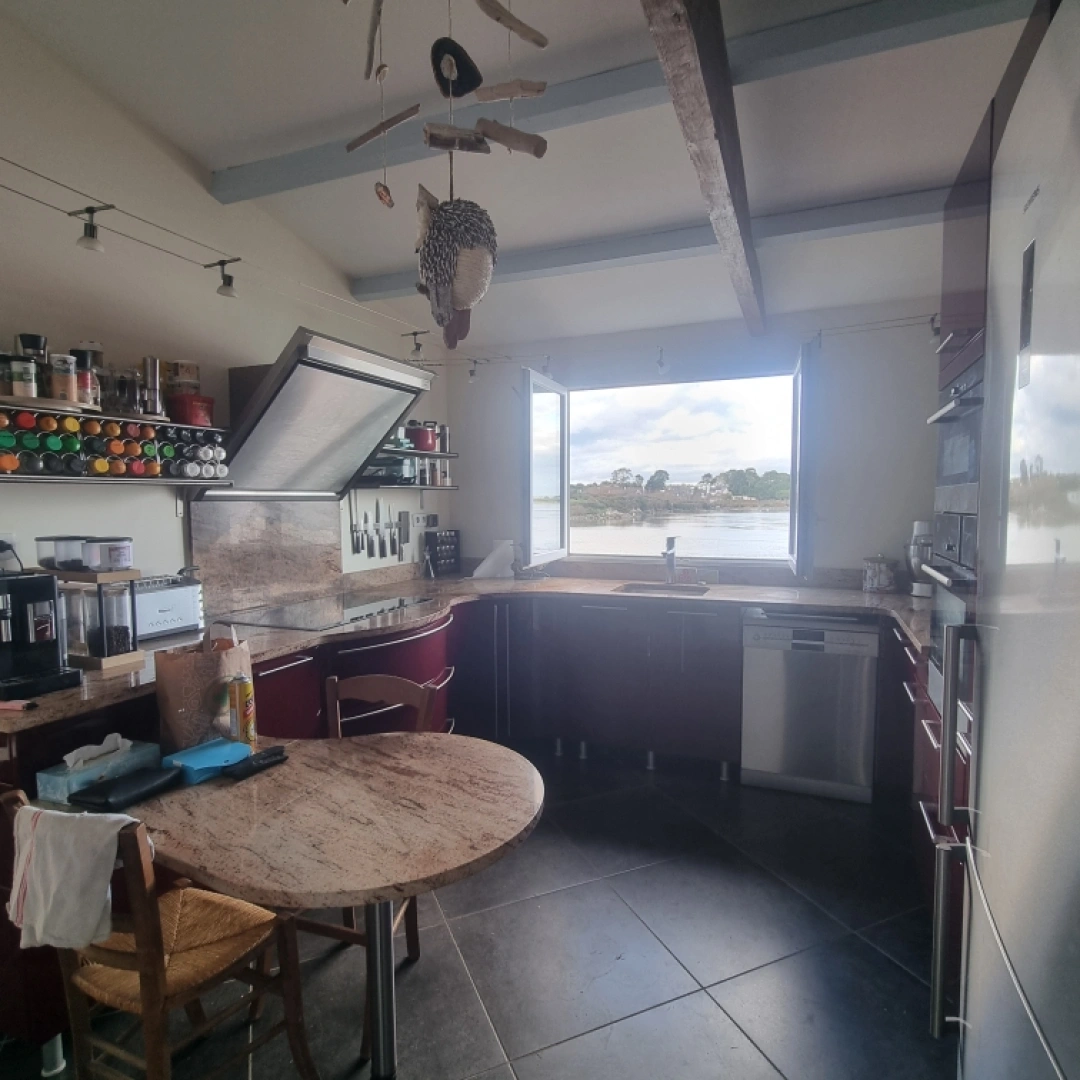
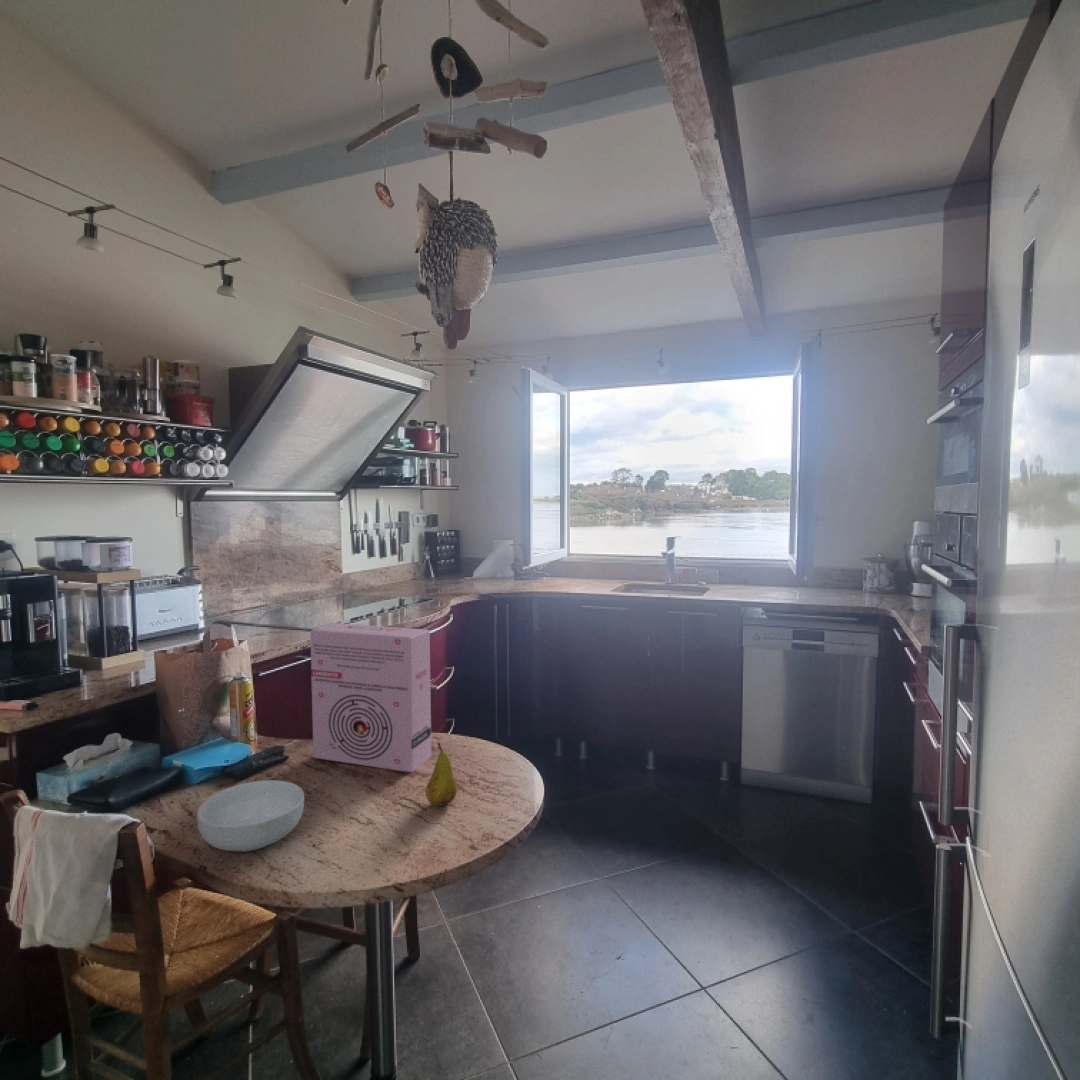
+ fruit [425,742,458,807]
+ cereal box [309,622,432,773]
+ cereal bowl [196,779,305,853]
